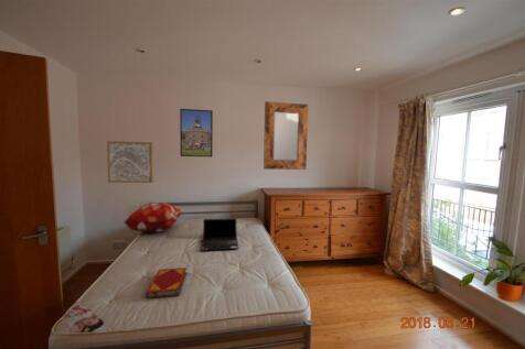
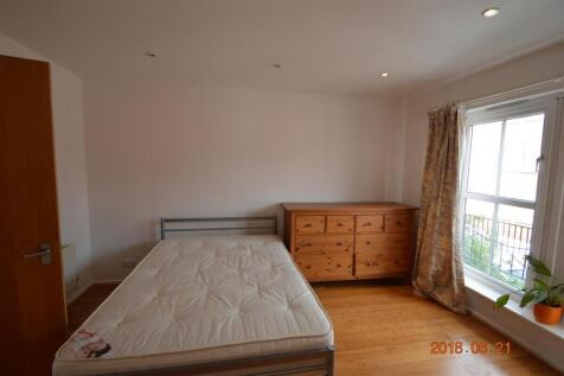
- decorative pillow [122,201,184,233]
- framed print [179,108,214,159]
- wall art [106,140,154,184]
- hardback book [144,266,188,299]
- home mirror [262,100,309,171]
- laptop computer [200,217,239,252]
